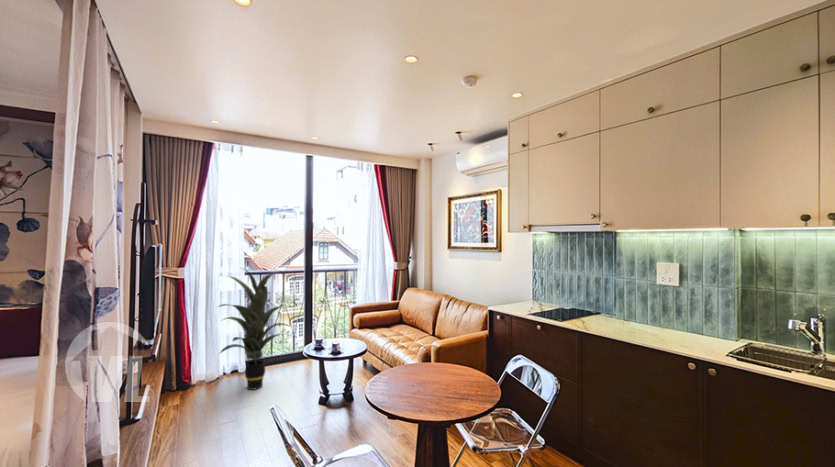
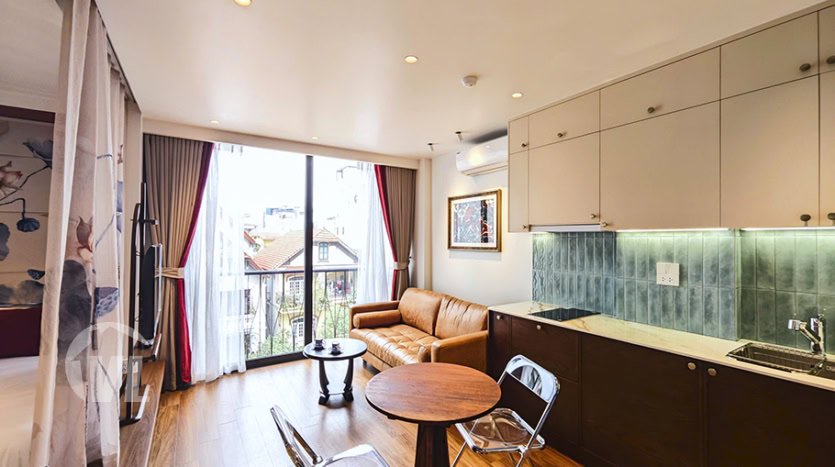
- indoor plant [217,267,293,391]
